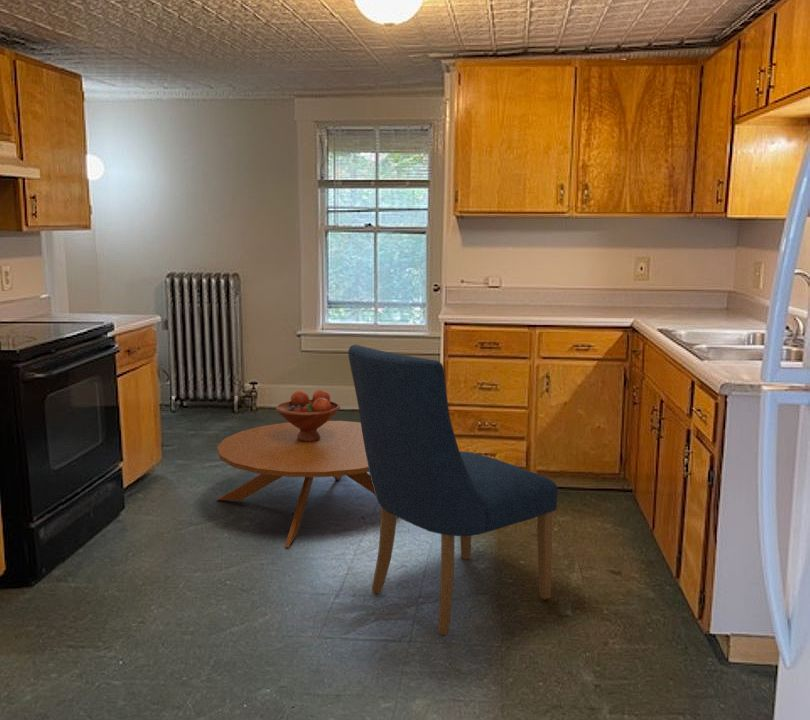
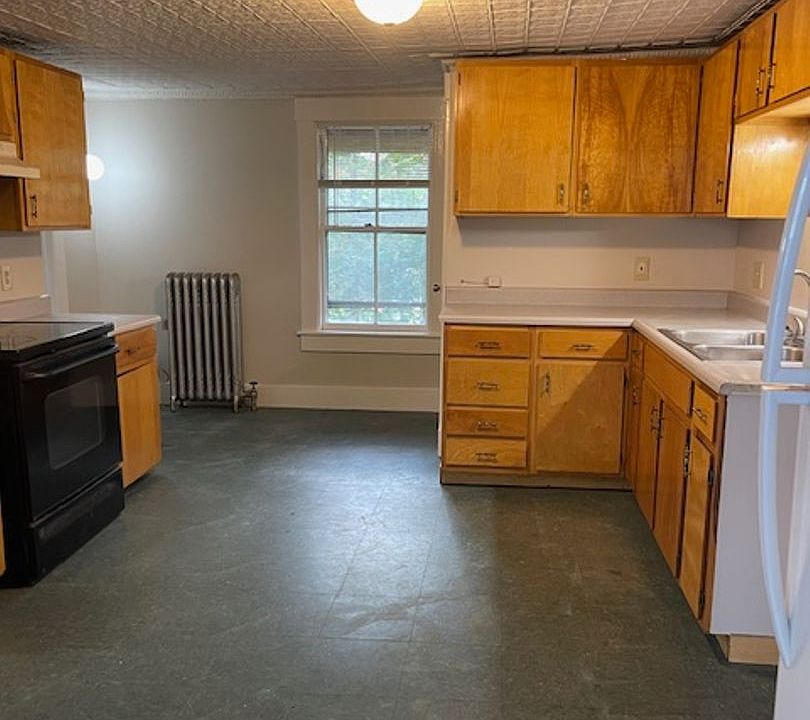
- coffee table [216,420,376,548]
- chair [347,344,559,637]
- fruit bowl [275,389,341,442]
